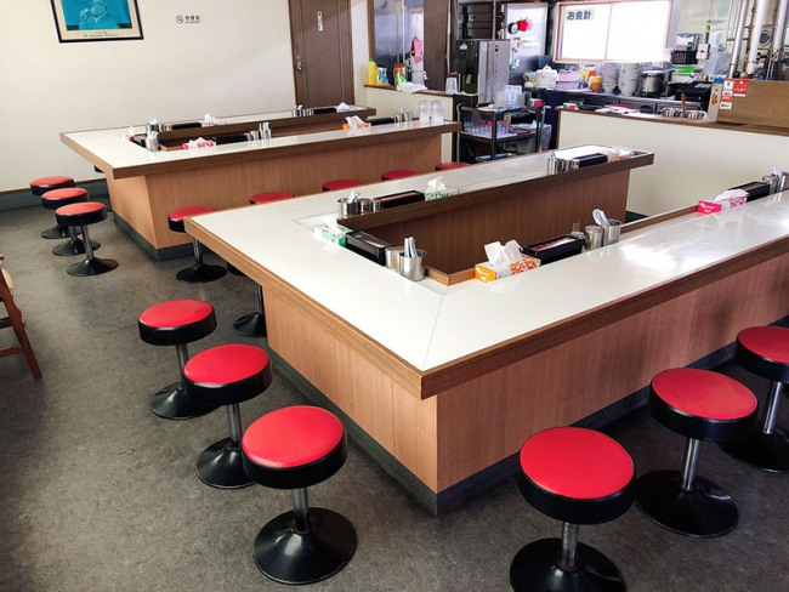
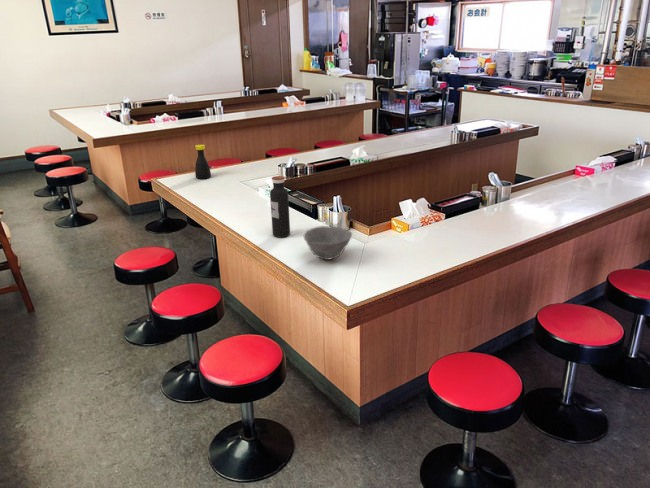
+ water bottle [269,175,291,238]
+ bottle [194,144,212,180]
+ bowl [302,225,353,261]
